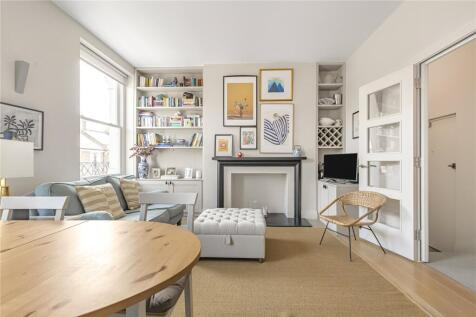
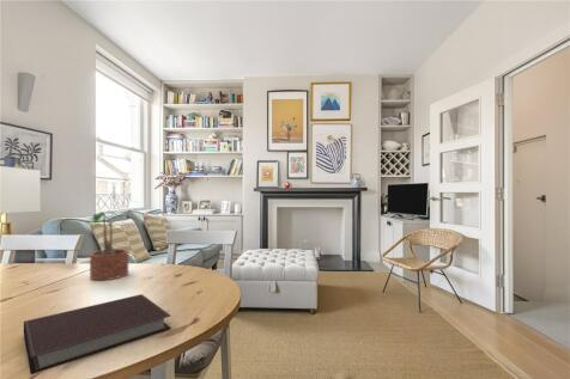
+ notebook [23,293,172,375]
+ potted plant [89,210,129,281]
